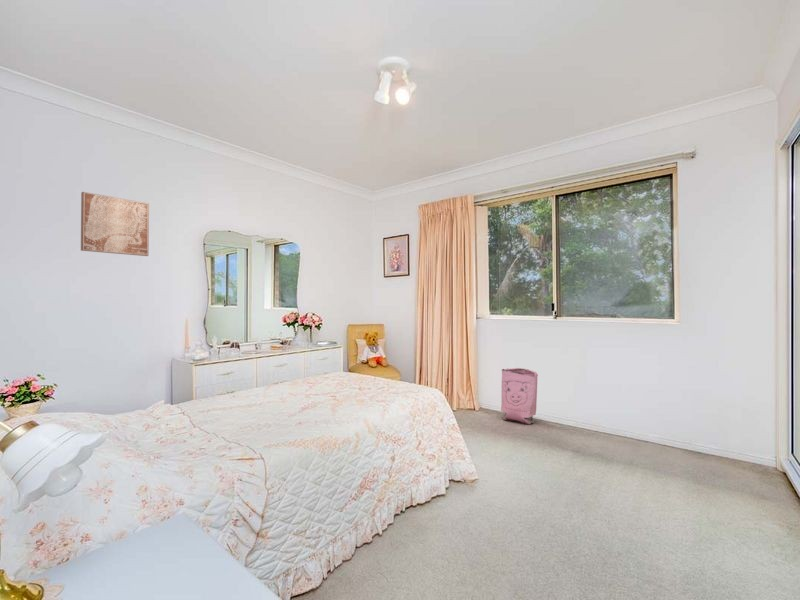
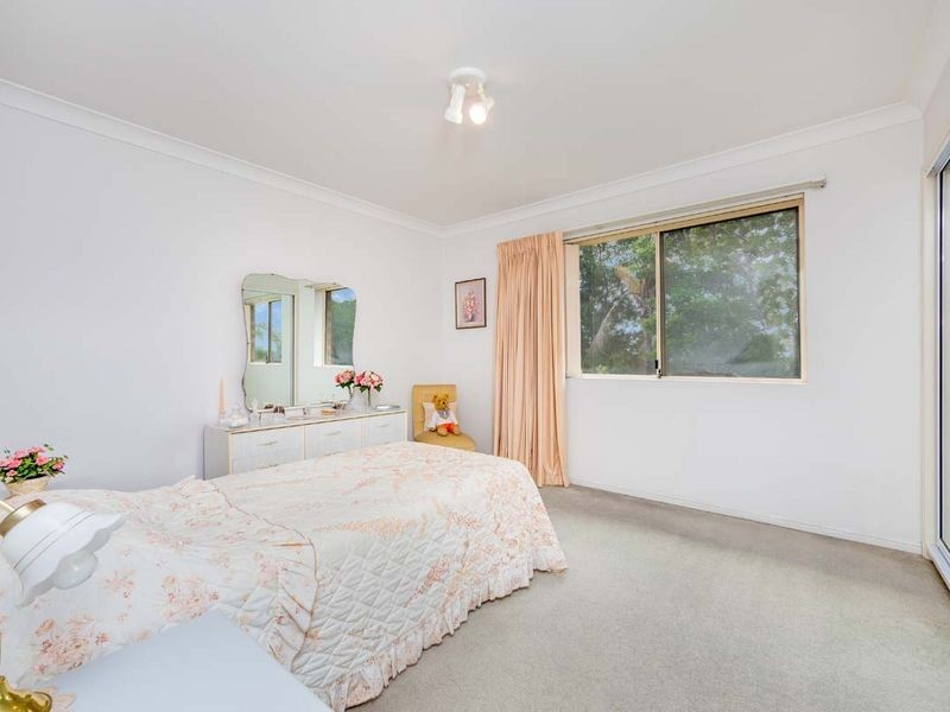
- wall art [80,191,150,257]
- bag [500,367,539,425]
